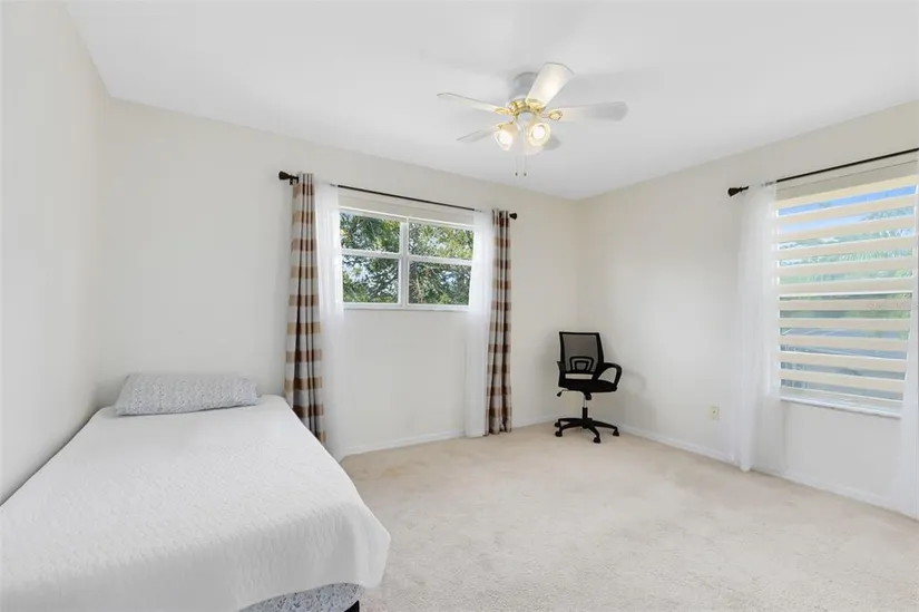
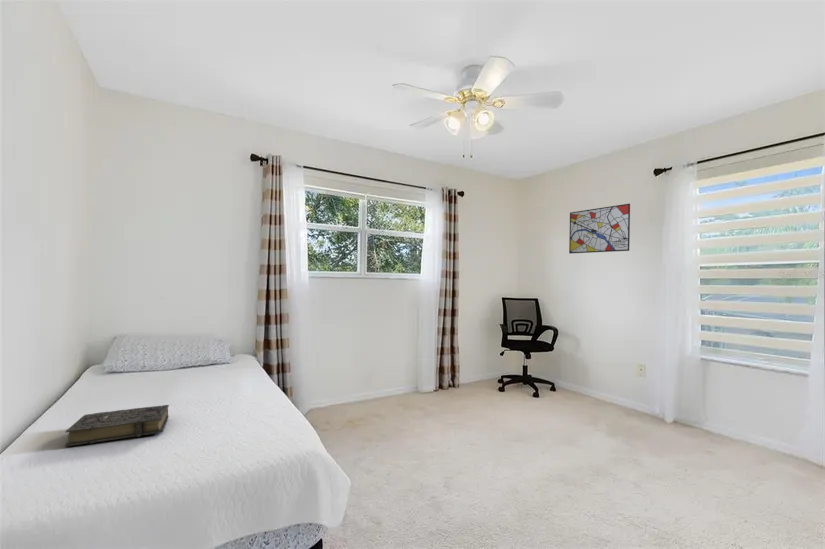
+ book [64,404,170,448]
+ wall art [568,203,631,254]
